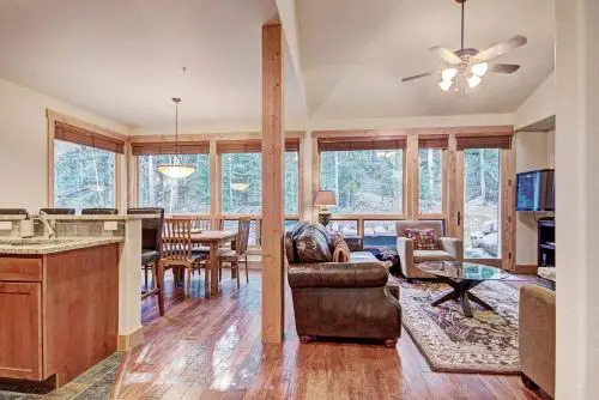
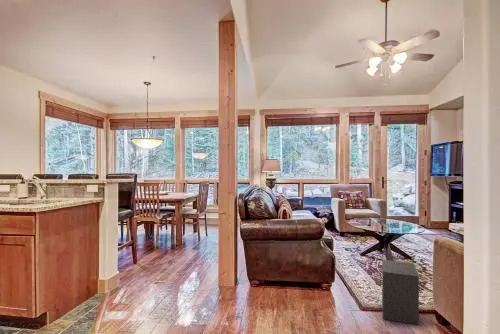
+ speaker [381,259,420,326]
